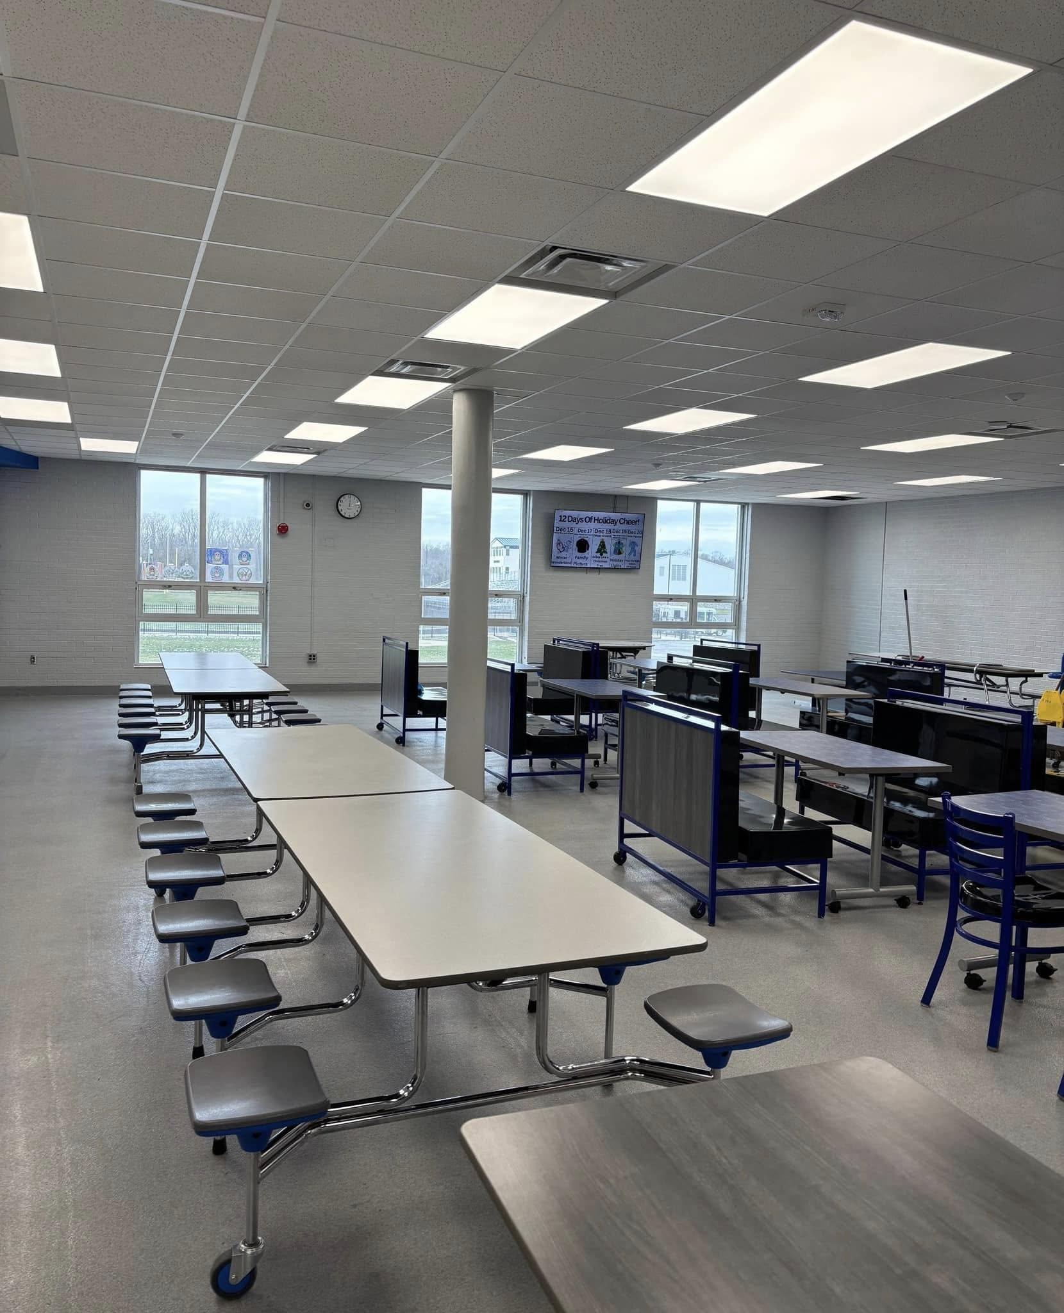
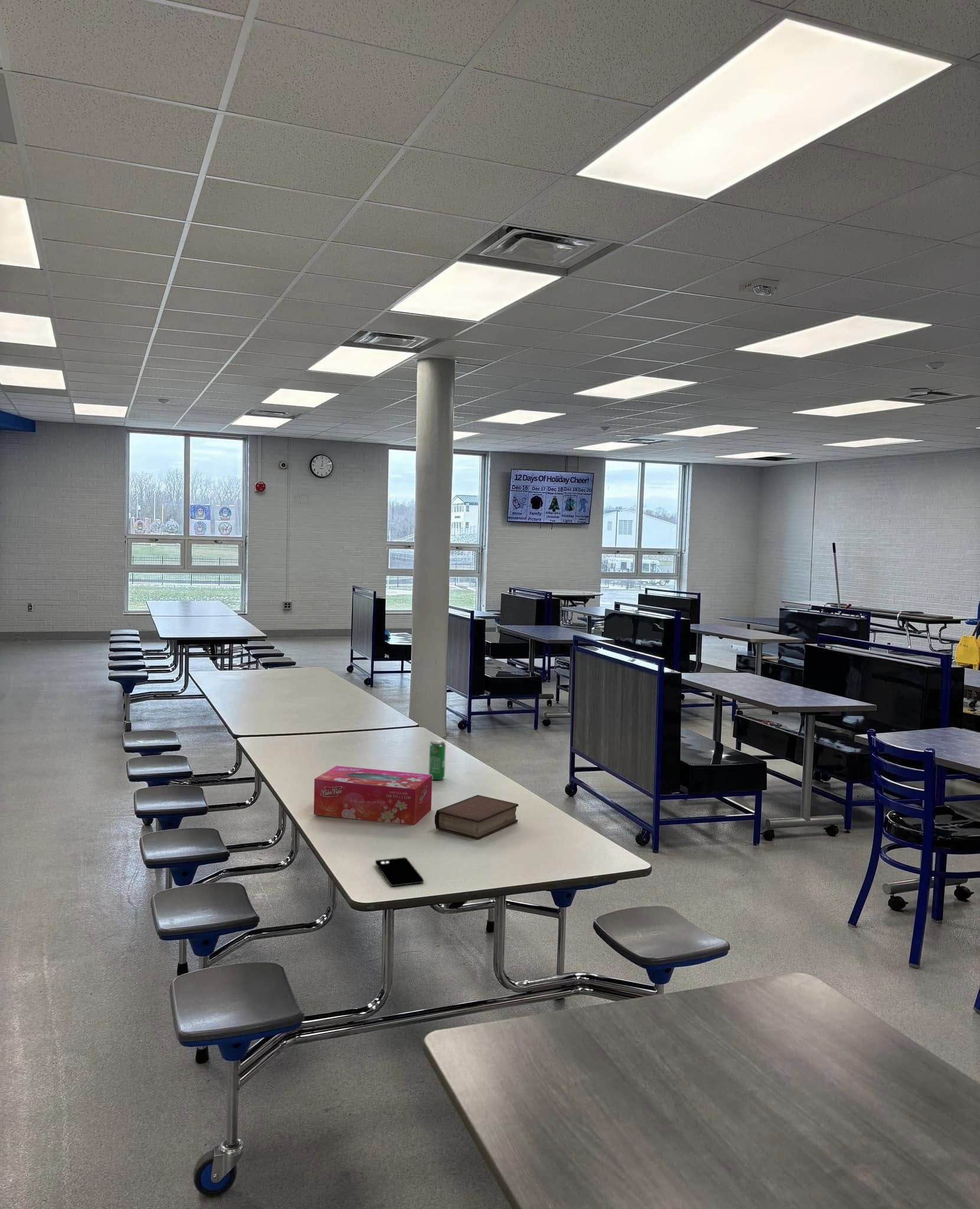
+ book [434,795,519,840]
+ tissue box [313,765,433,826]
+ smartphone [375,857,424,887]
+ beverage can [428,740,446,780]
